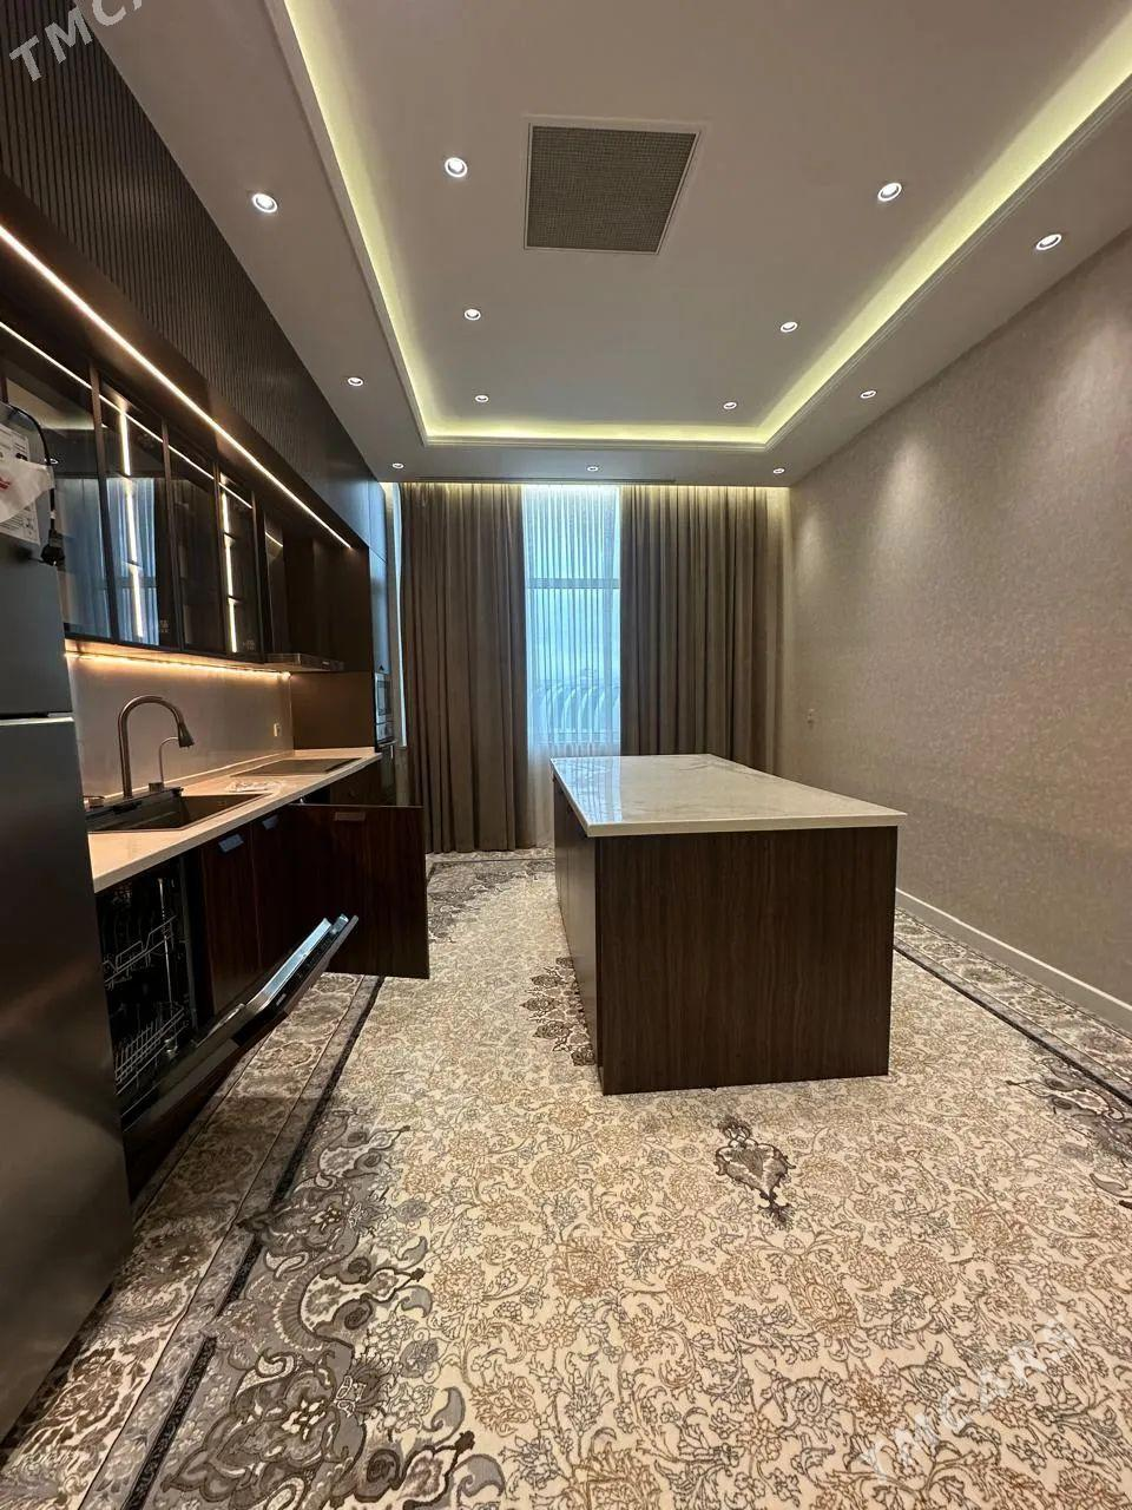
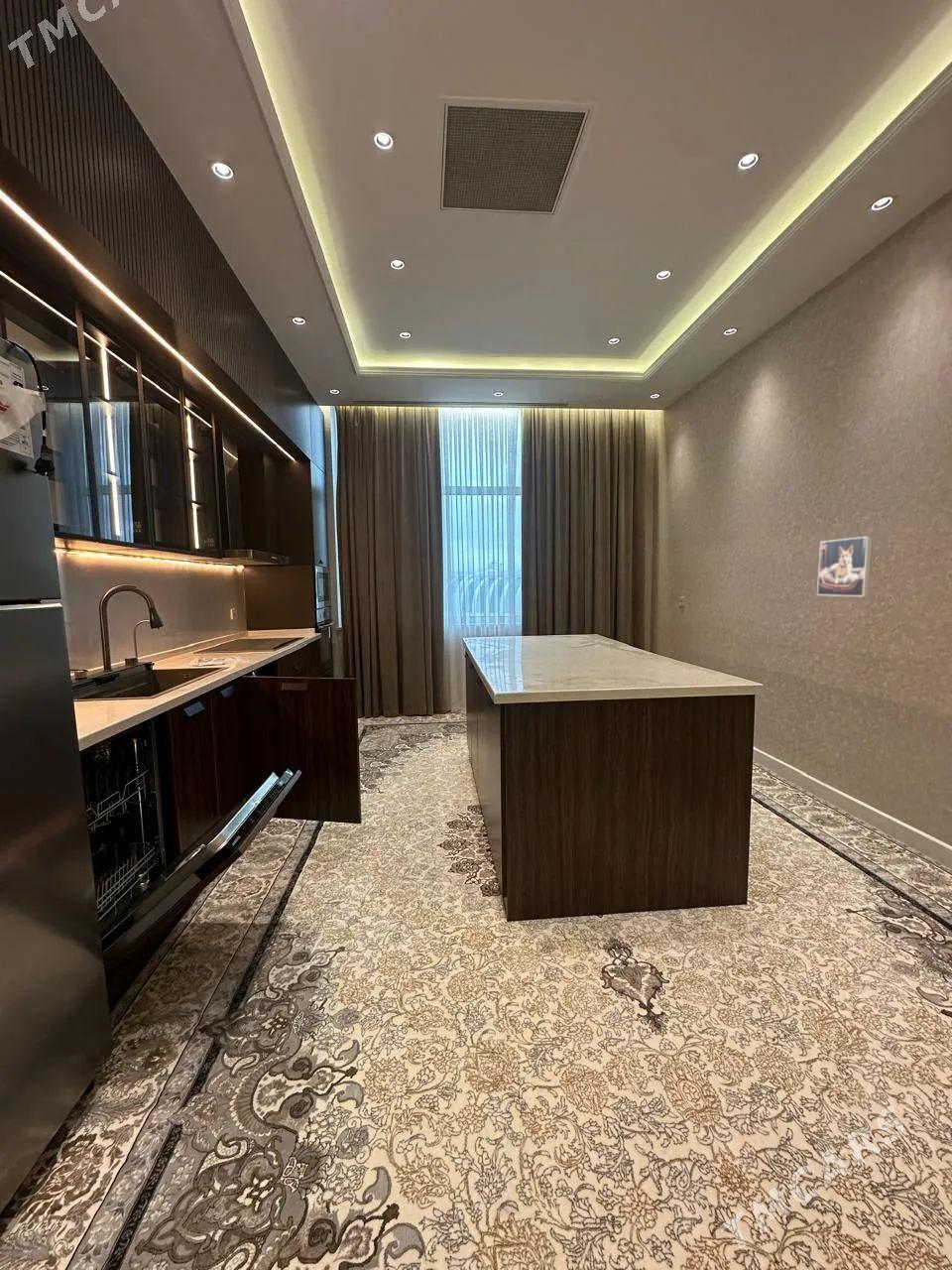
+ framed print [816,536,874,597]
